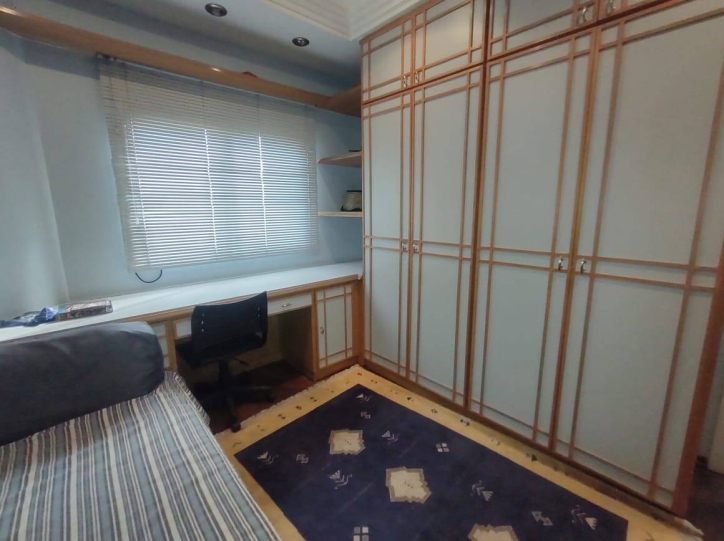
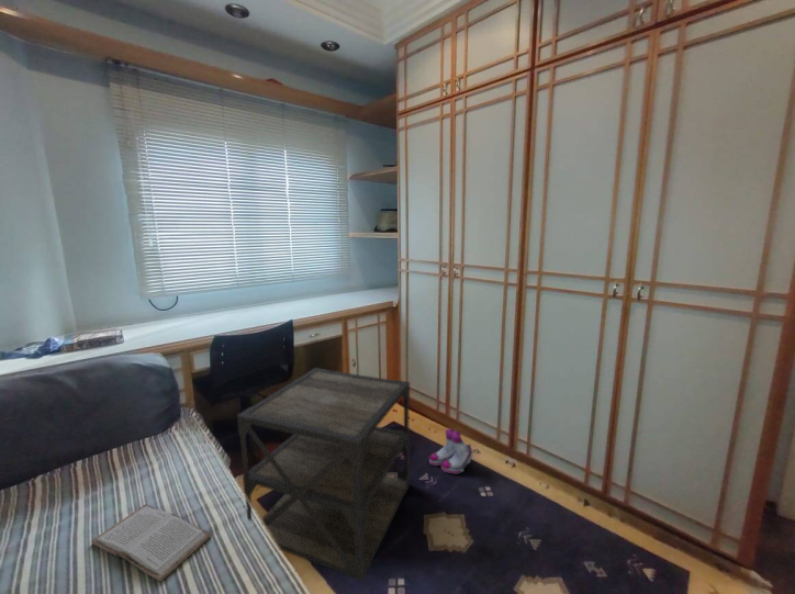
+ boots [428,427,474,474]
+ side table [236,367,411,583]
+ book [90,503,212,582]
